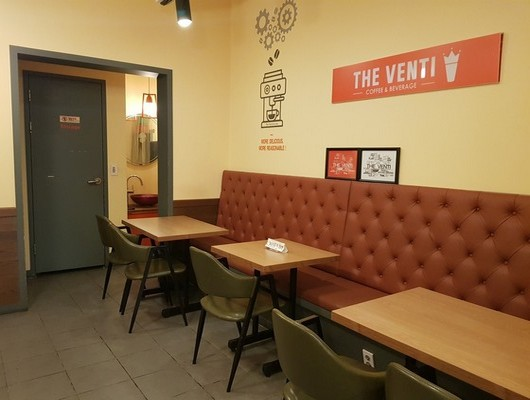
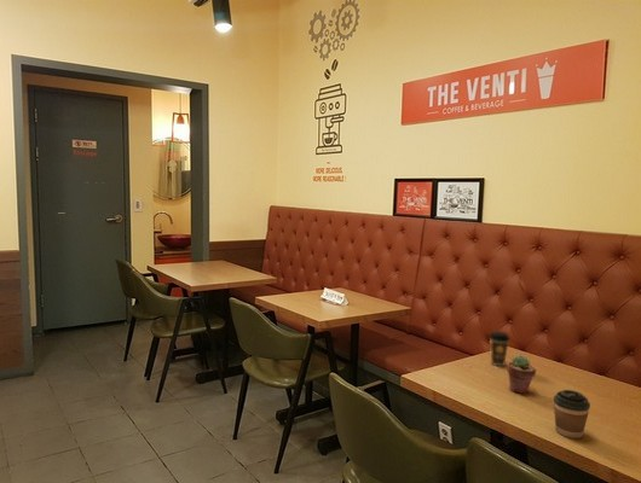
+ coffee cup [489,331,512,367]
+ potted succulent [506,354,537,395]
+ coffee cup [553,389,591,440]
